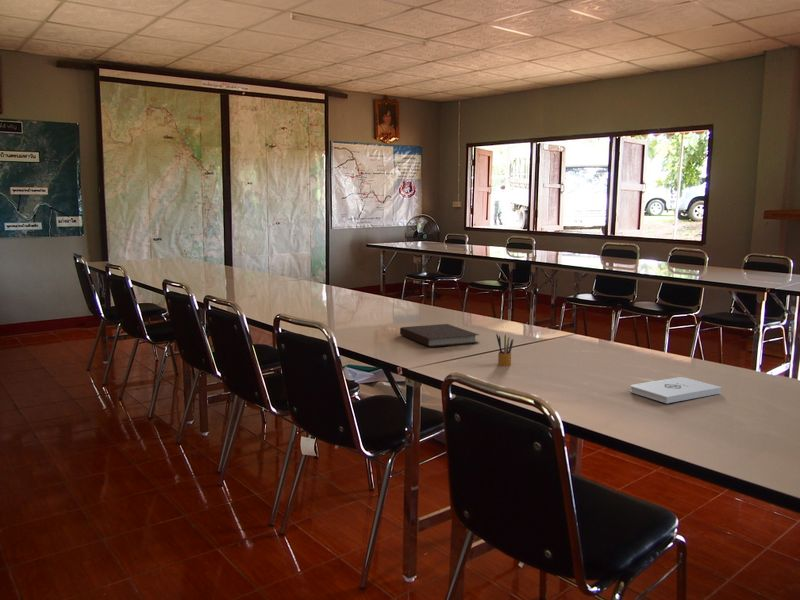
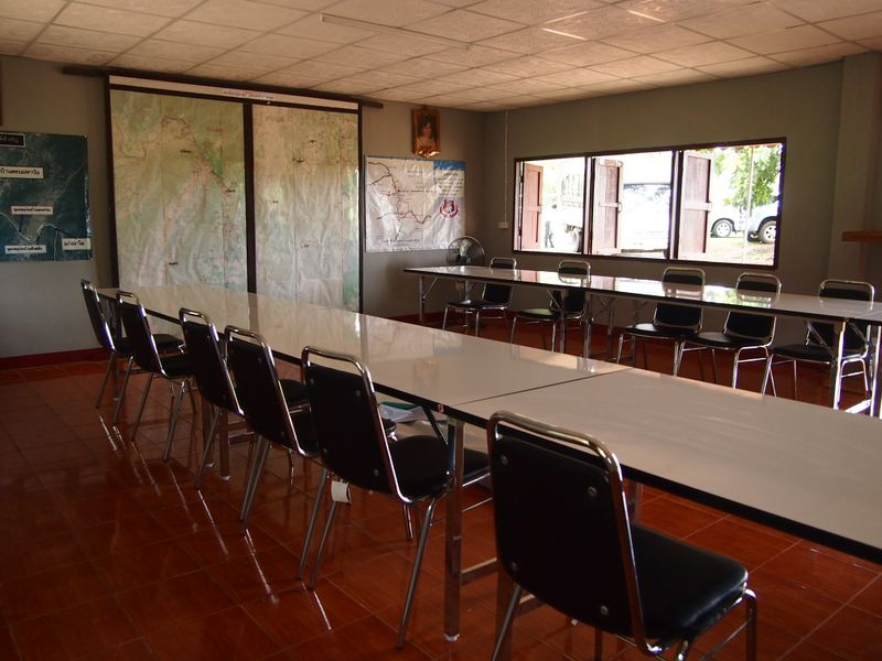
- pencil box [495,332,515,367]
- notepad [629,376,723,404]
- notebook [399,323,480,348]
